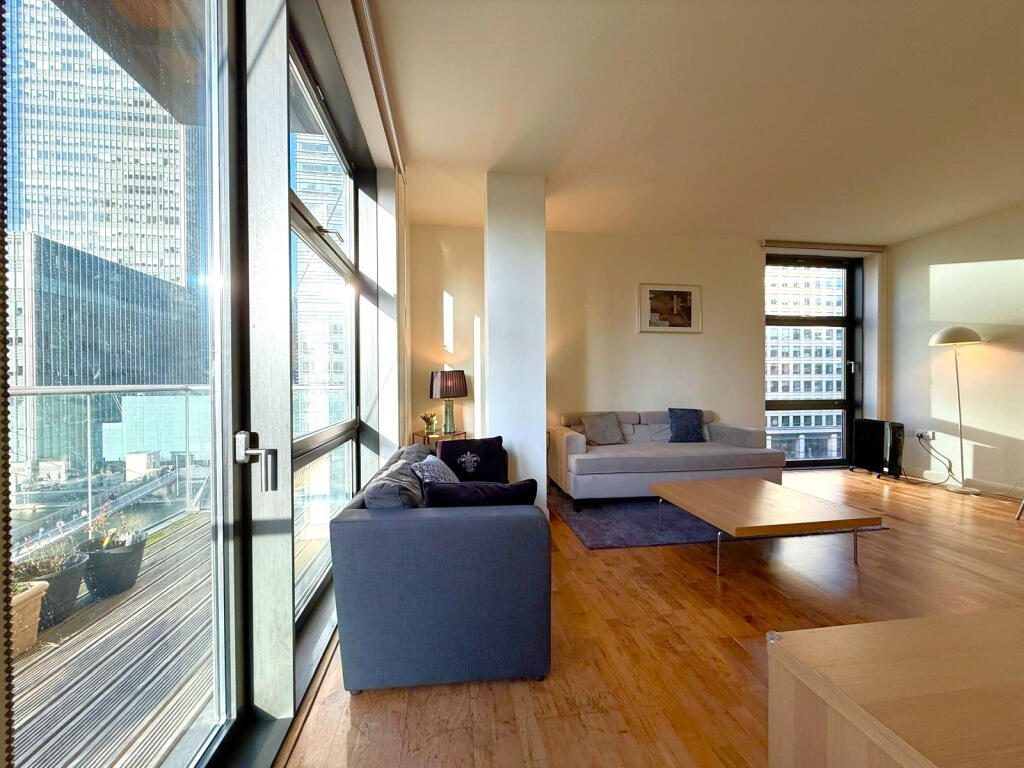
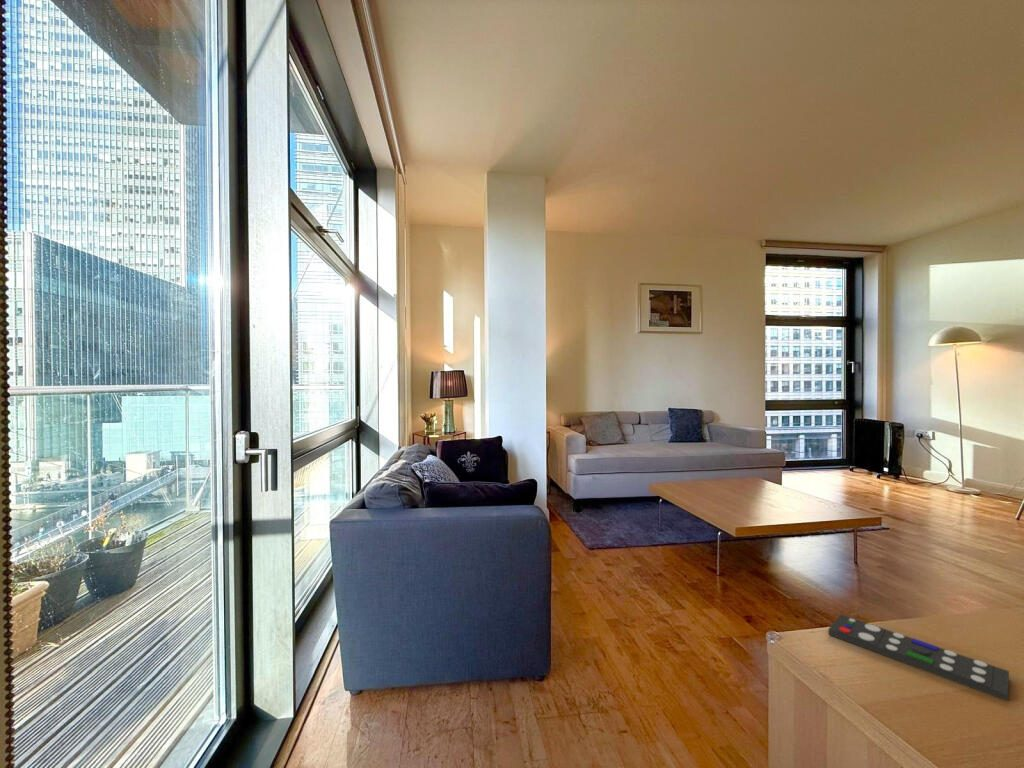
+ remote control [827,613,1010,702]
